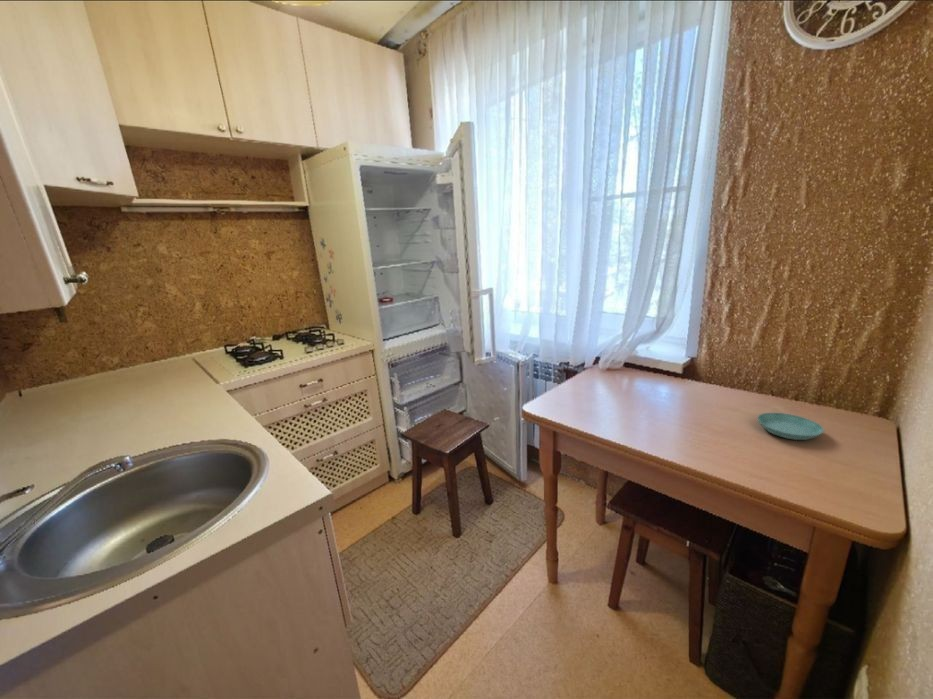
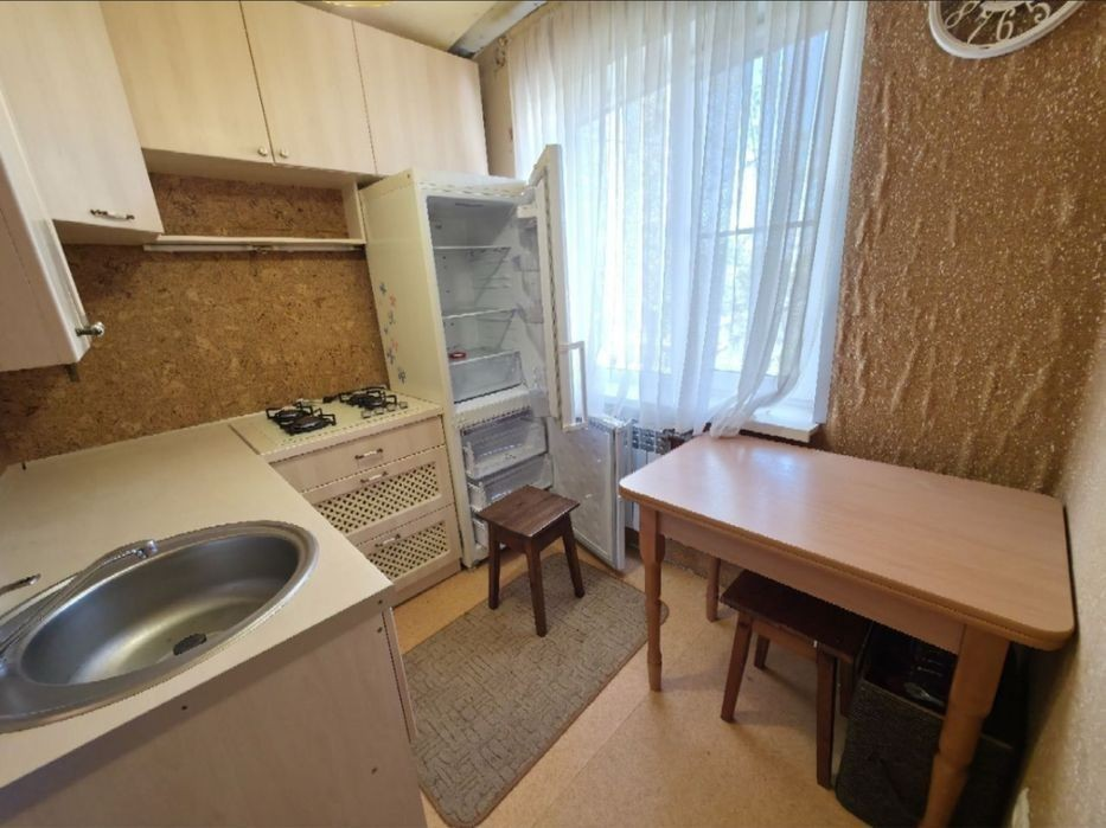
- saucer [756,412,825,441]
